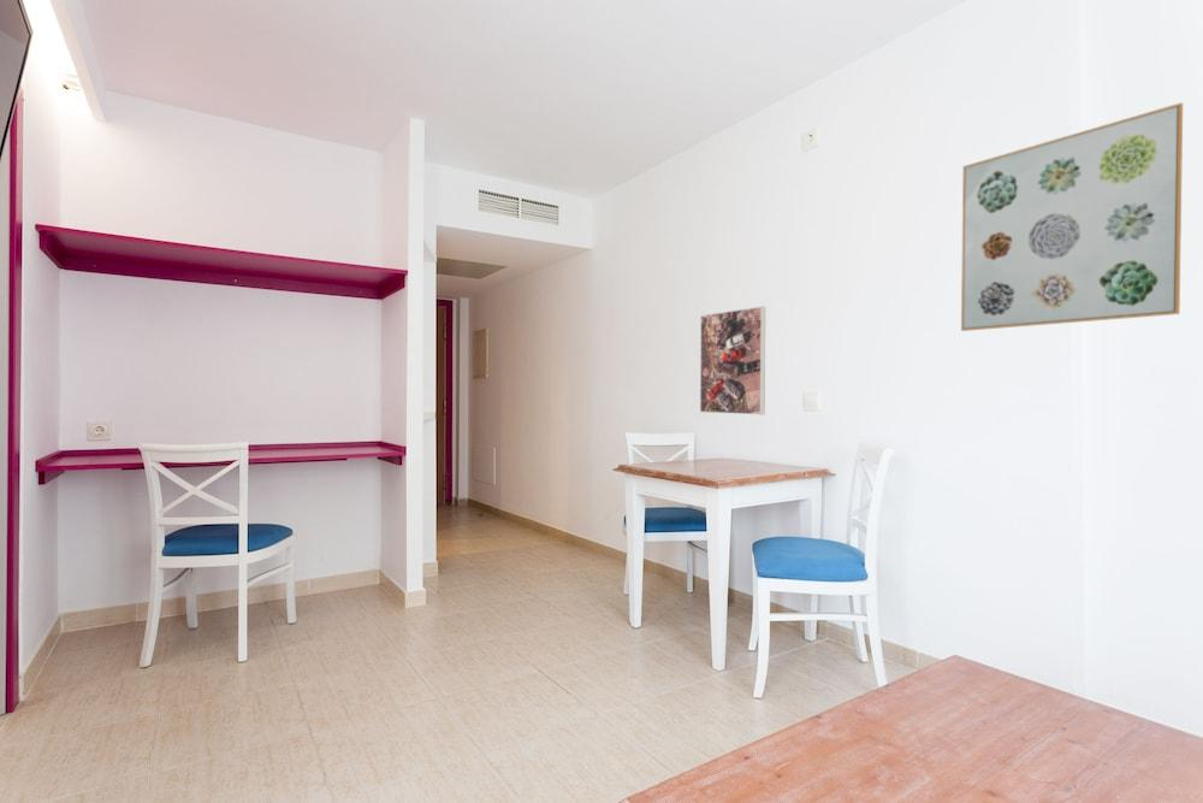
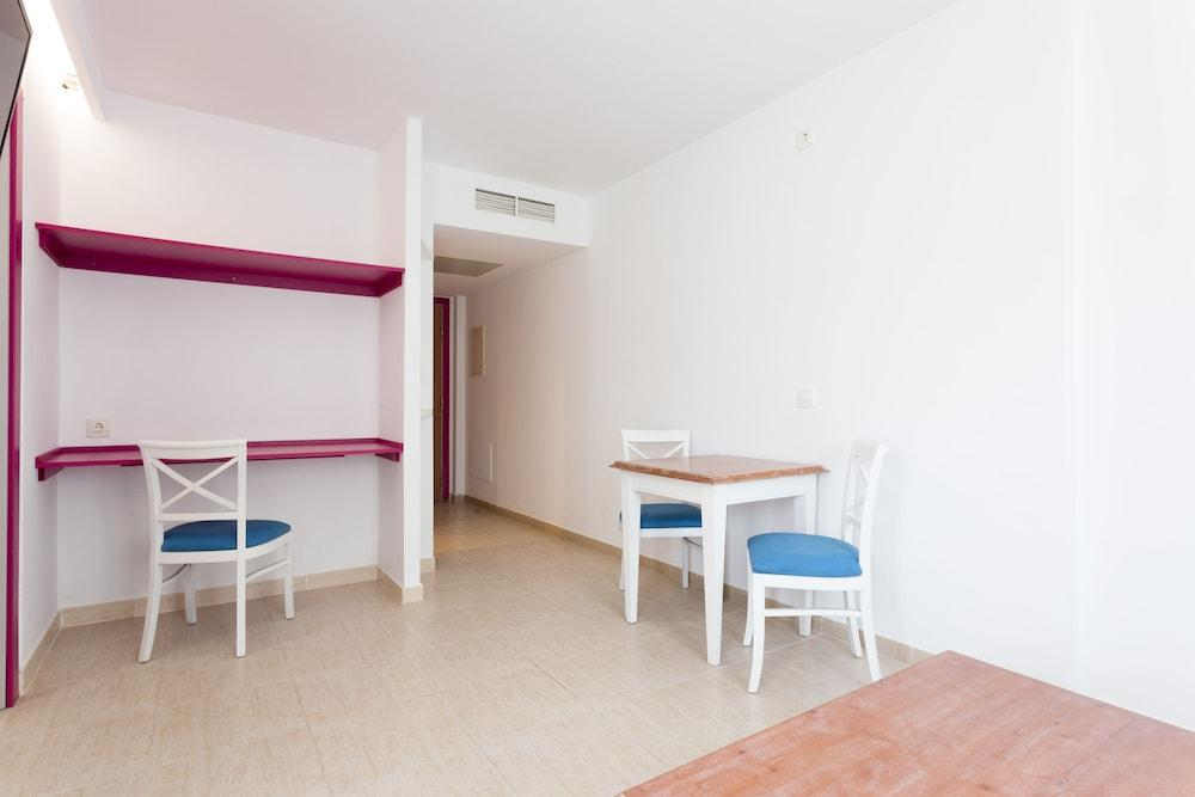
- wall art [960,101,1184,332]
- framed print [699,306,766,415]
